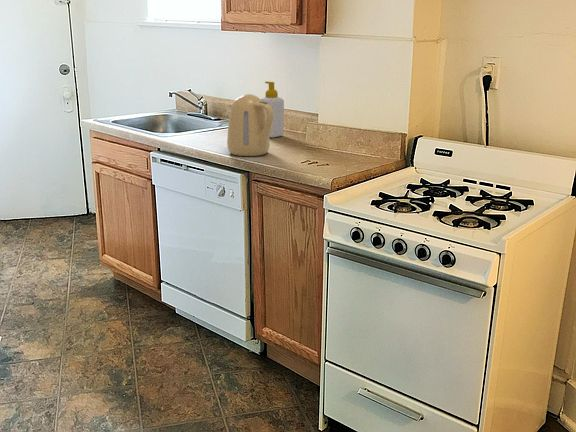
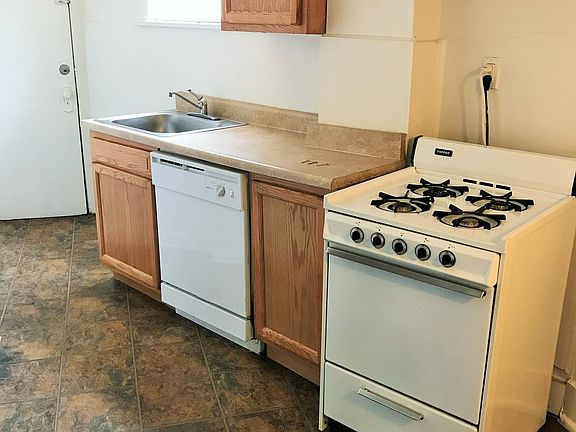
- soap bottle [260,80,285,139]
- kettle [226,93,274,157]
